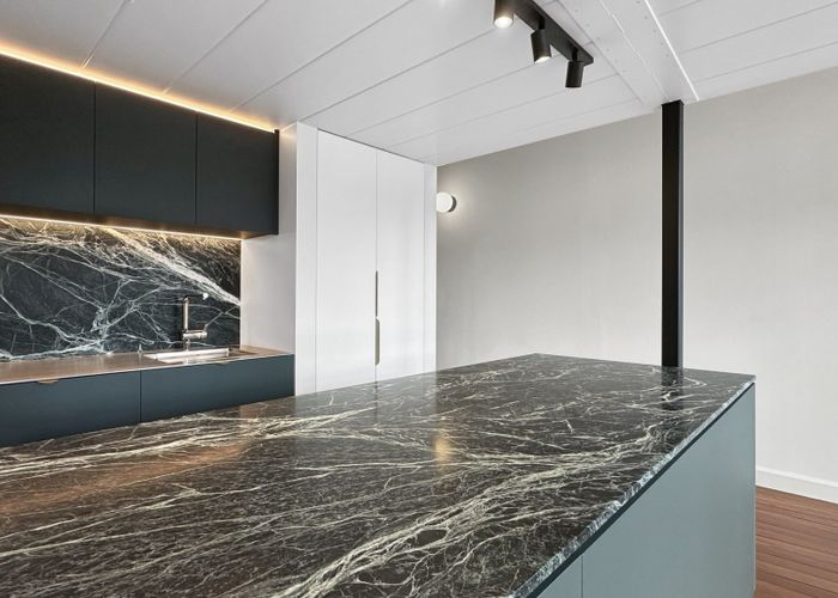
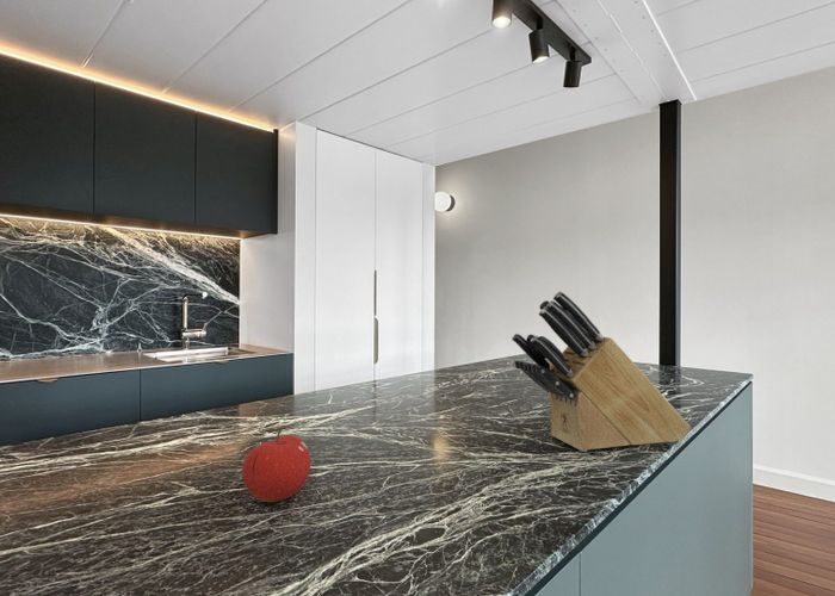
+ fruit [241,427,313,503]
+ knife block [511,291,692,453]
